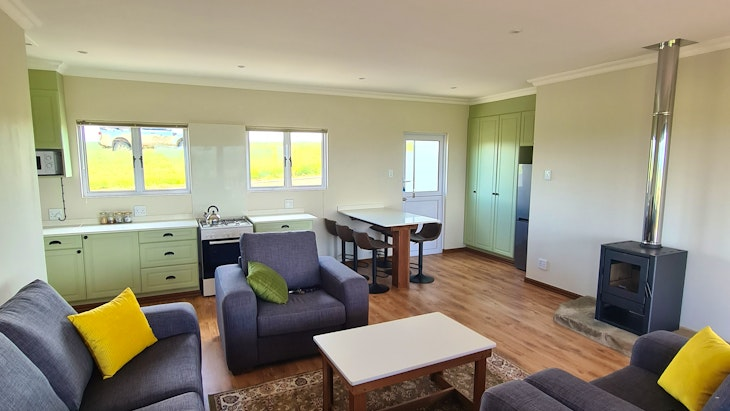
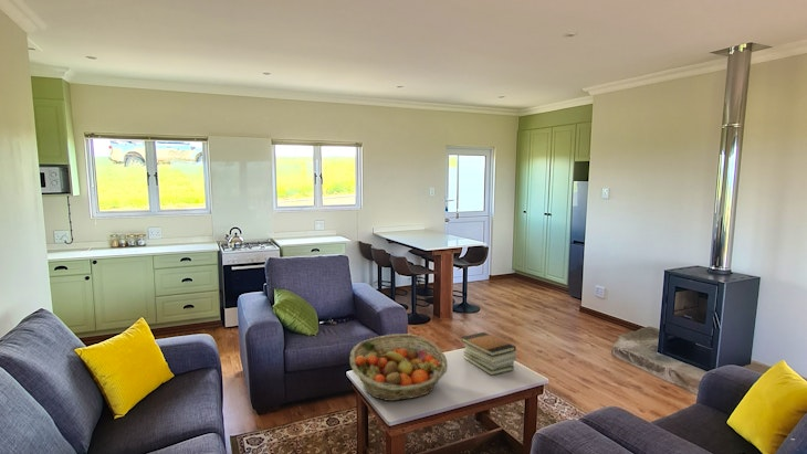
+ fruit basket [349,332,449,402]
+ book stack [460,331,517,377]
